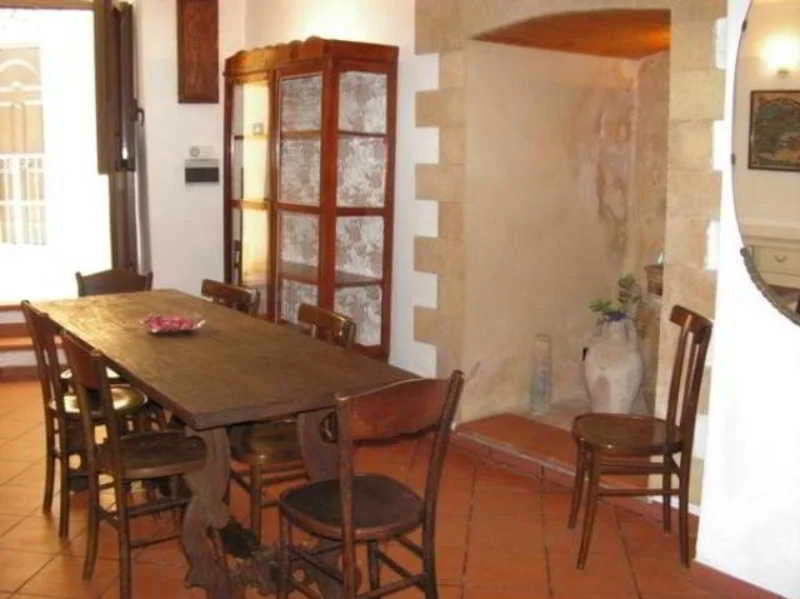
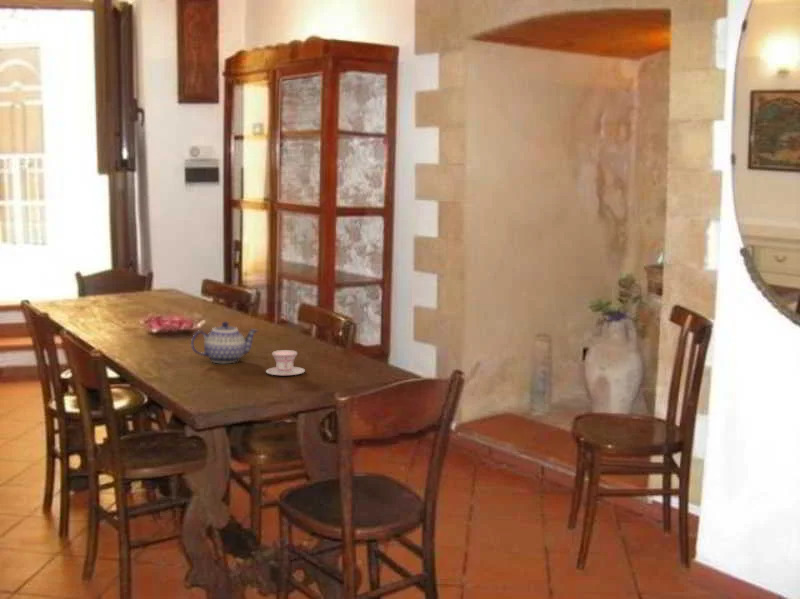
+ teapot [190,321,259,364]
+ teacup [265,349,306,376]
